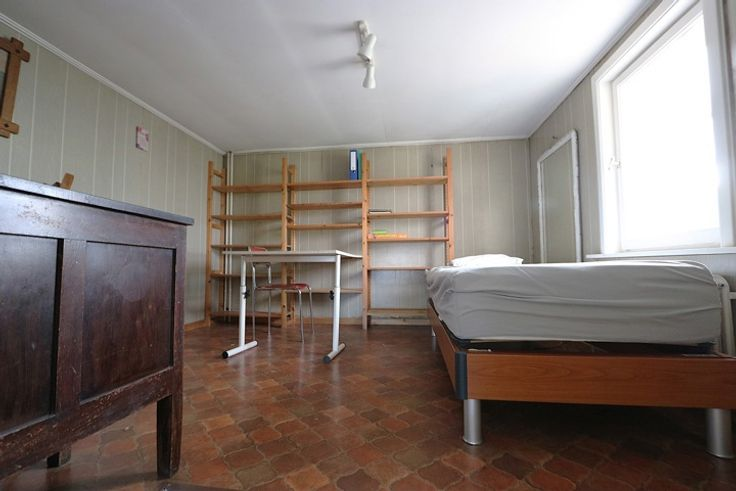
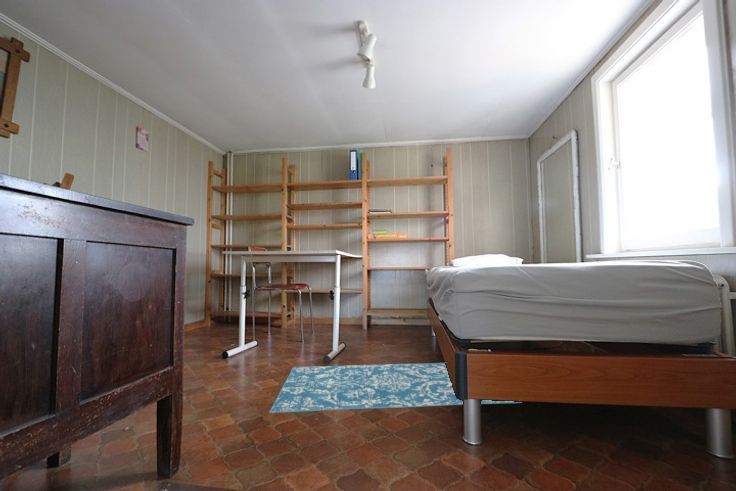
+ rug [268,362,523,414]
